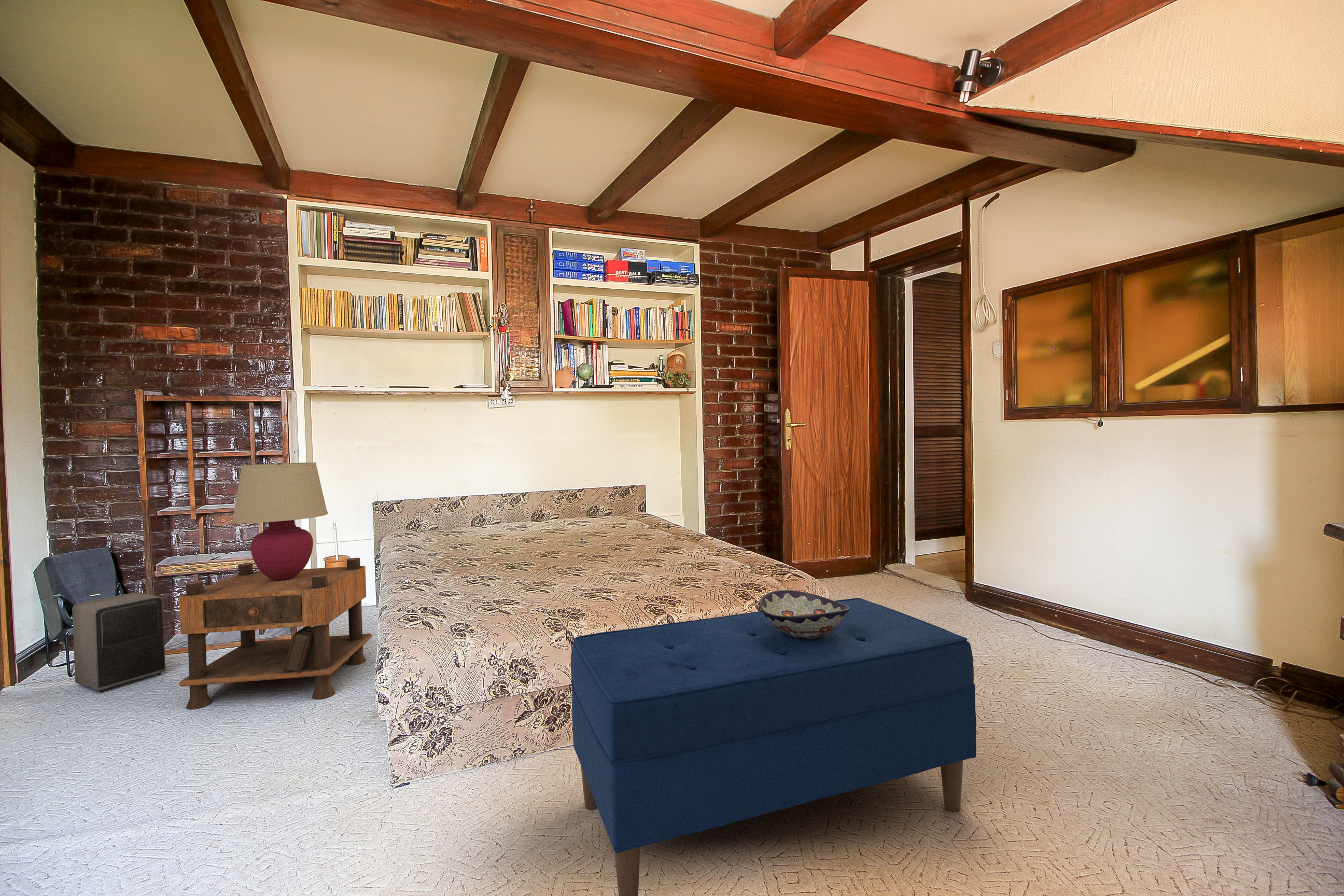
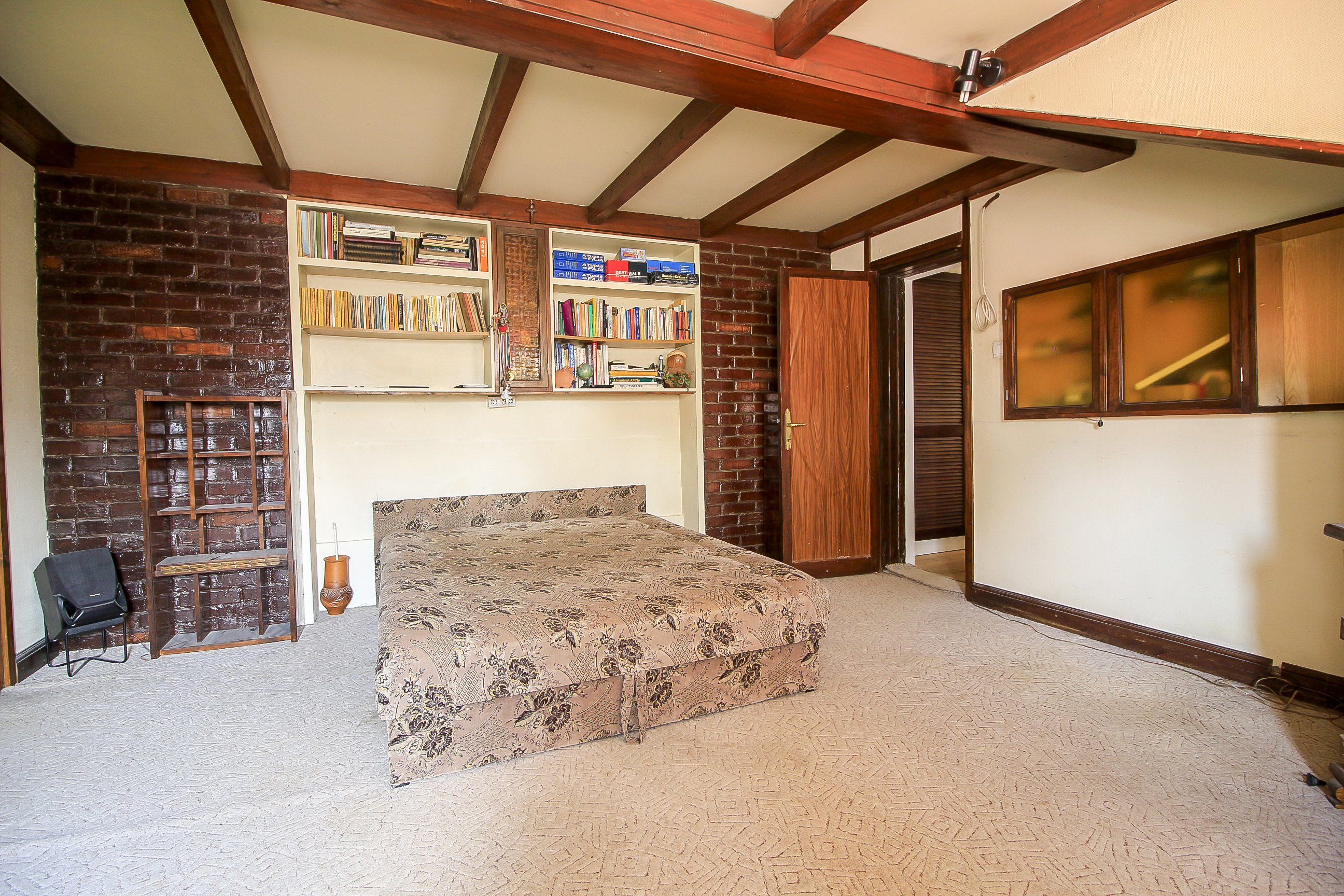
- speaker [72,592,166,693]
- bench [570,597,977,896]
- nightstand [179,557,372,710]
- decorative bowl [758,590,850,639]
- table lamp [231,462,328,580]
